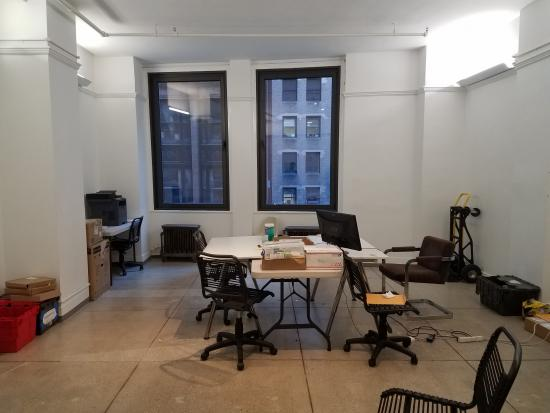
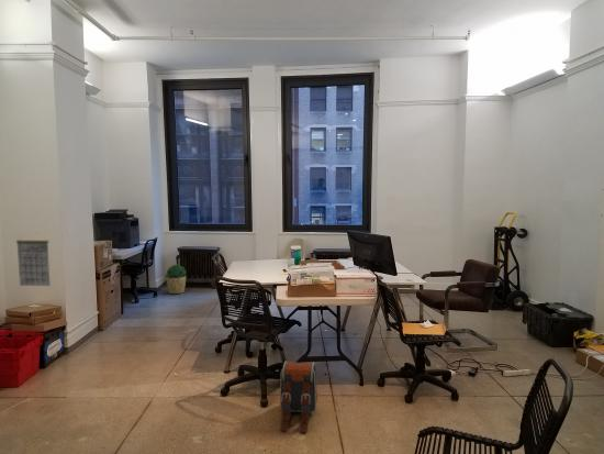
+ backpack [279,359,318,433]
+ calendar [15,231,52,287]
+ potted plant [165,264,188,295]
